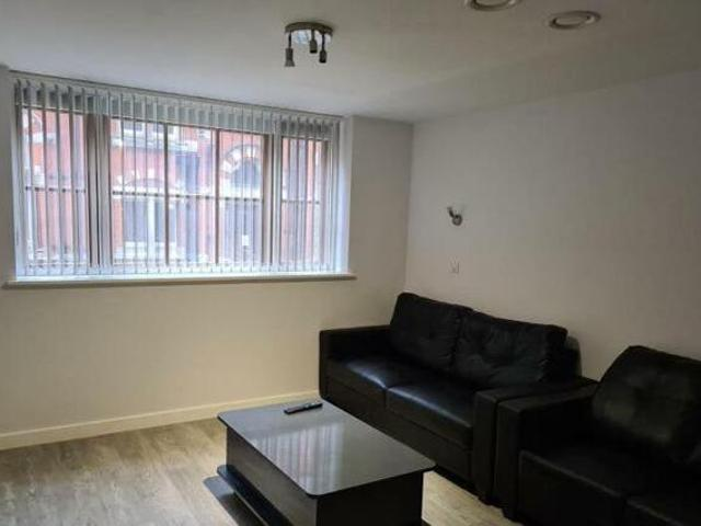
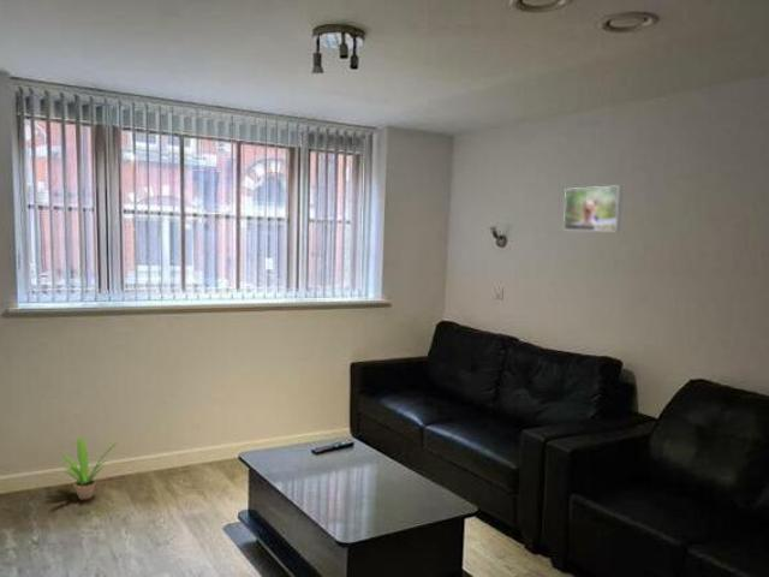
+ potted plant [59,435,119,501]
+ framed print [562,184,624,232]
